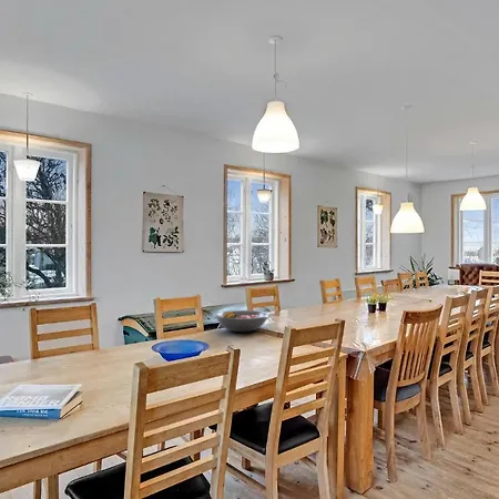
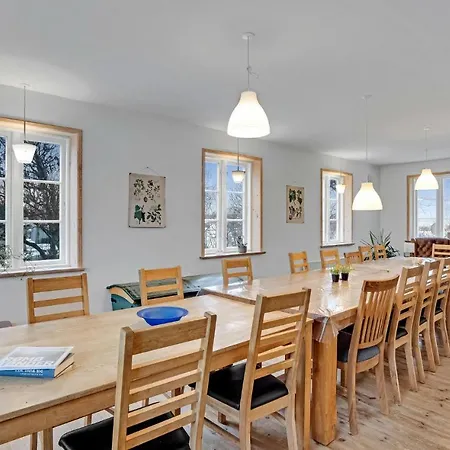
- fruit bowl [214,309,269,333]
